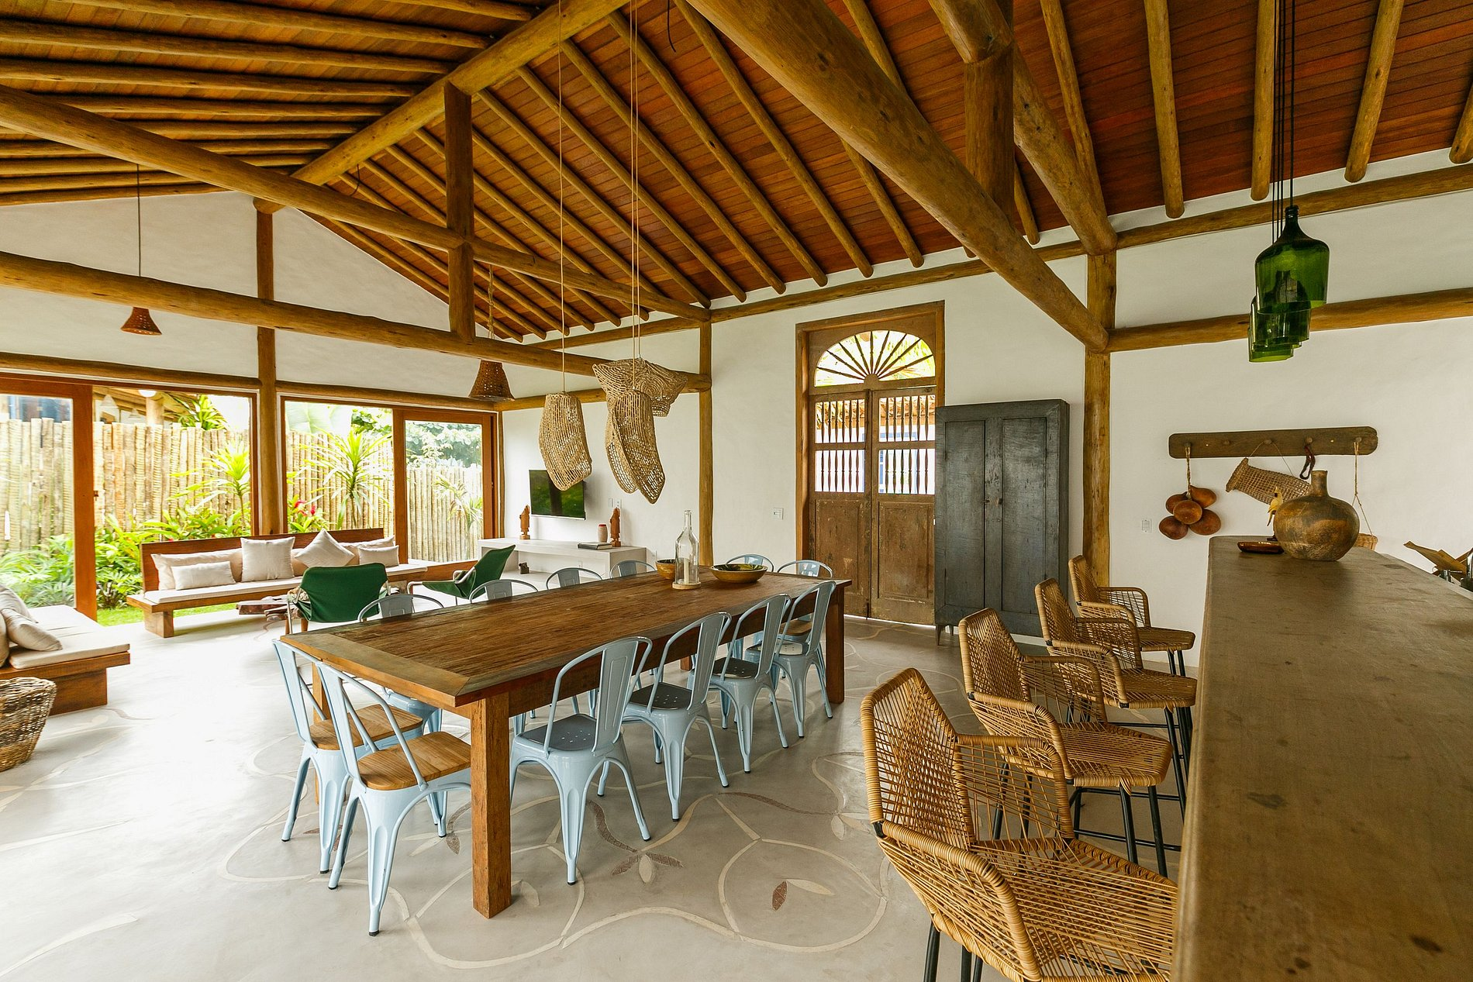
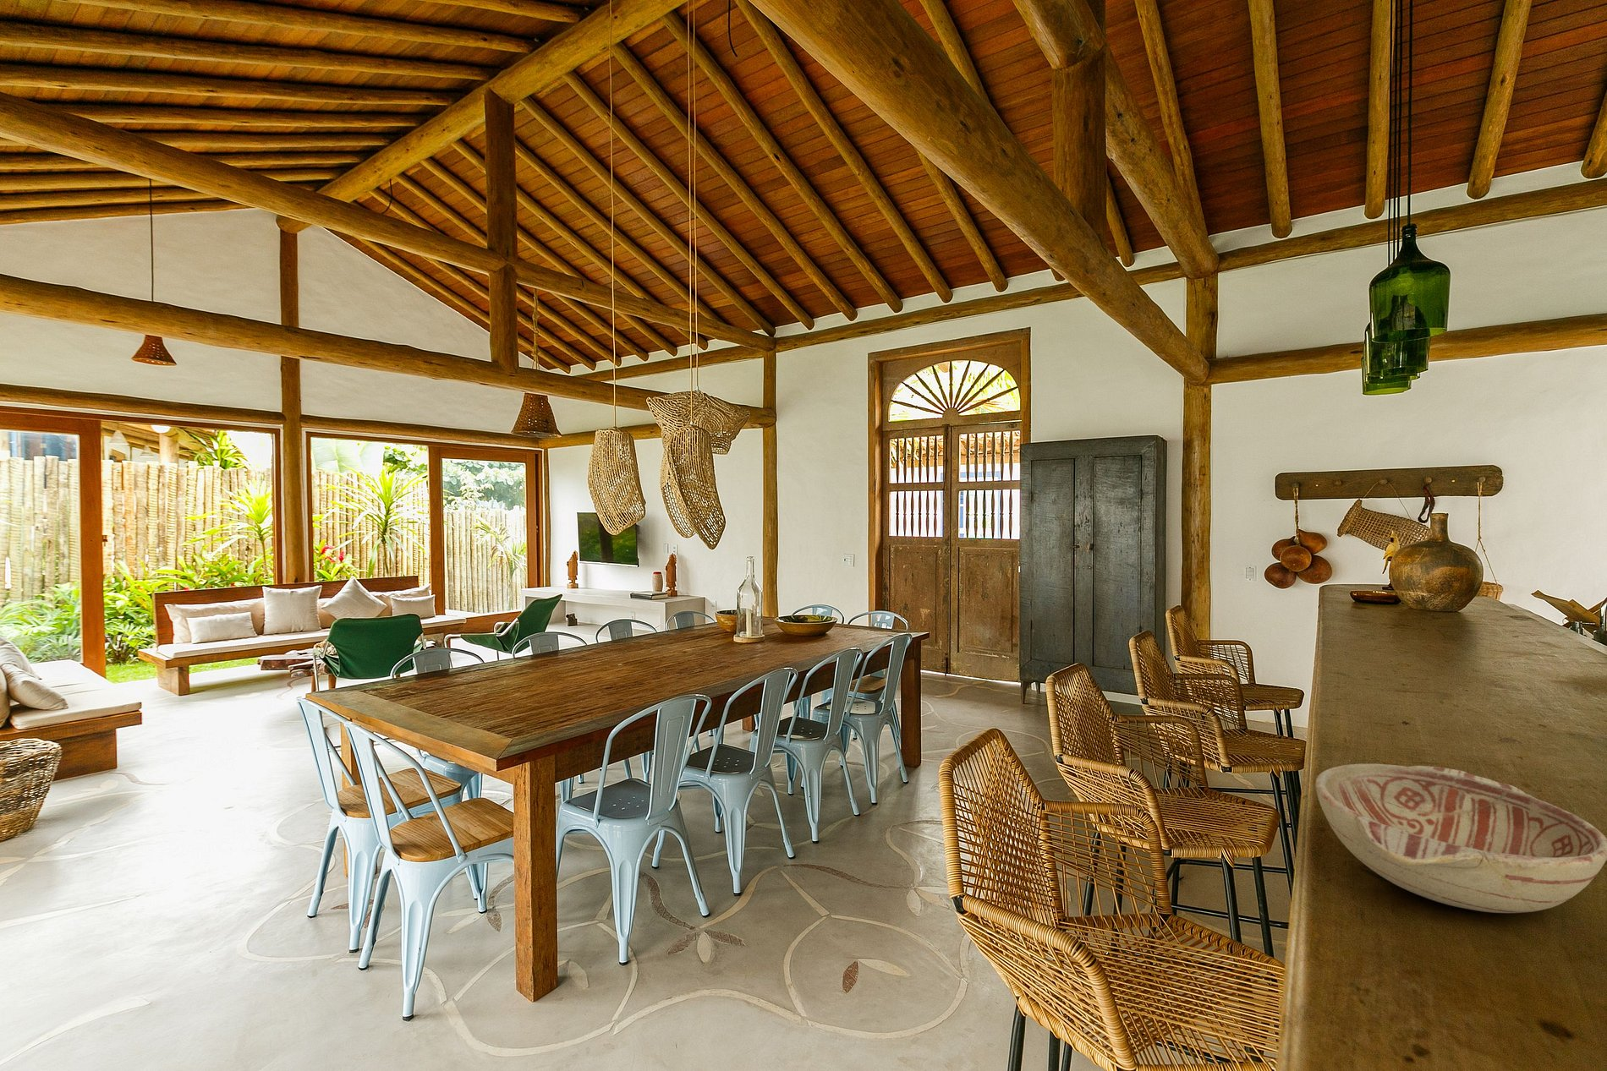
+ decorative bowl [1314,764,1607,913]
